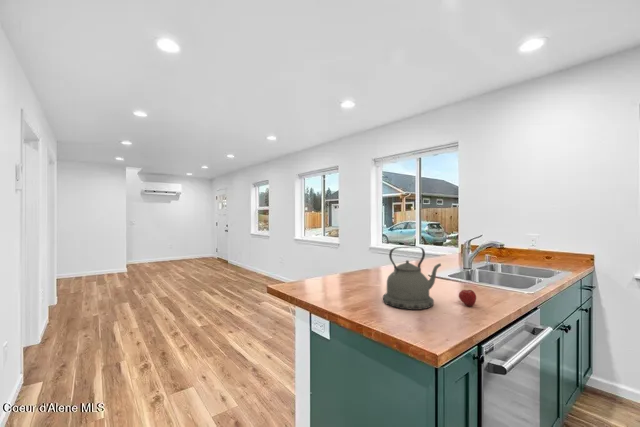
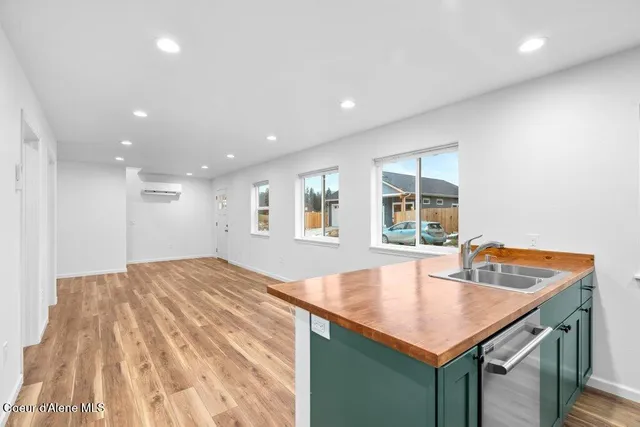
- kettle [382,245,442,311]
- fruit [458,289,477,307]
